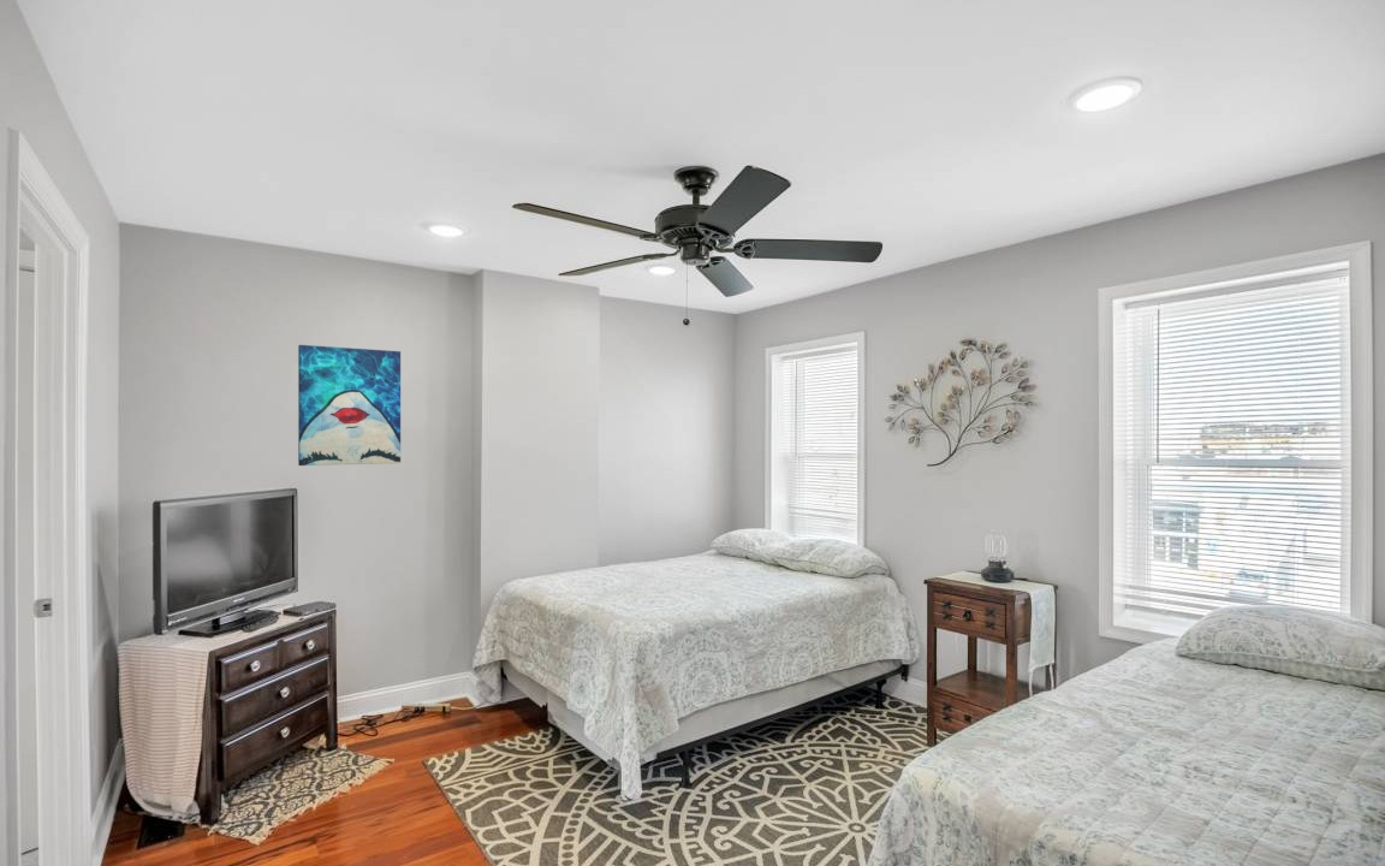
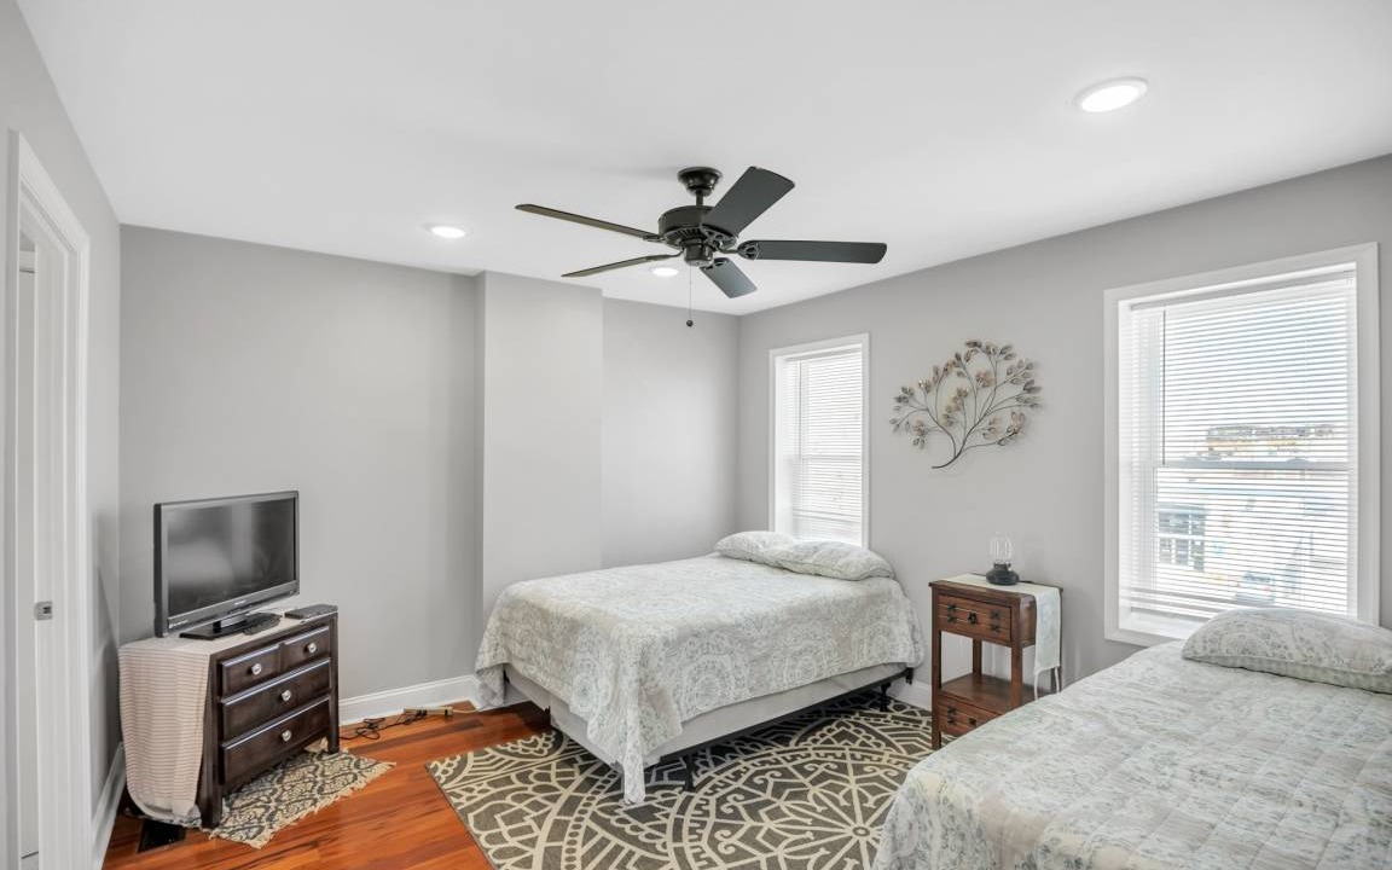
- wall art [297,344,402,467]
